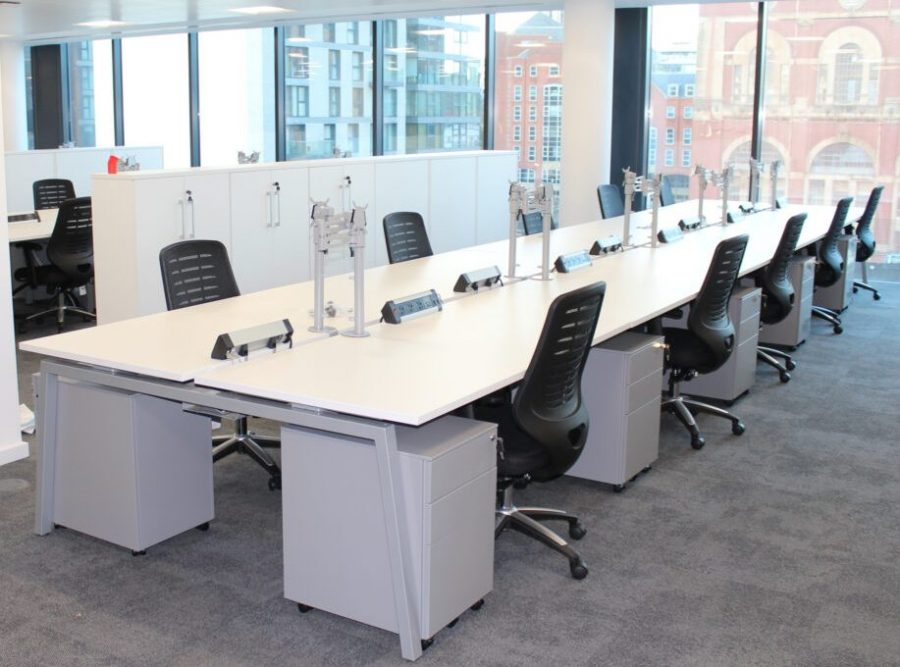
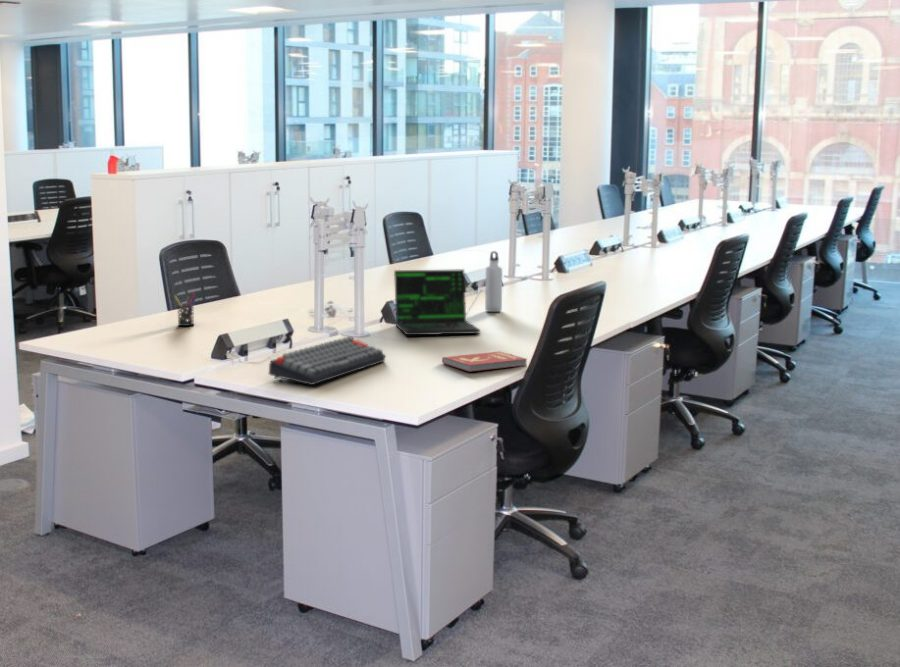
+ water bottle [484,250,503,313]
+ keyboard [268,335,387,386]
+ pen holder [173,291,197,327]
+ laptop [393,268,483,336]
+ book [441,350,528,373]
